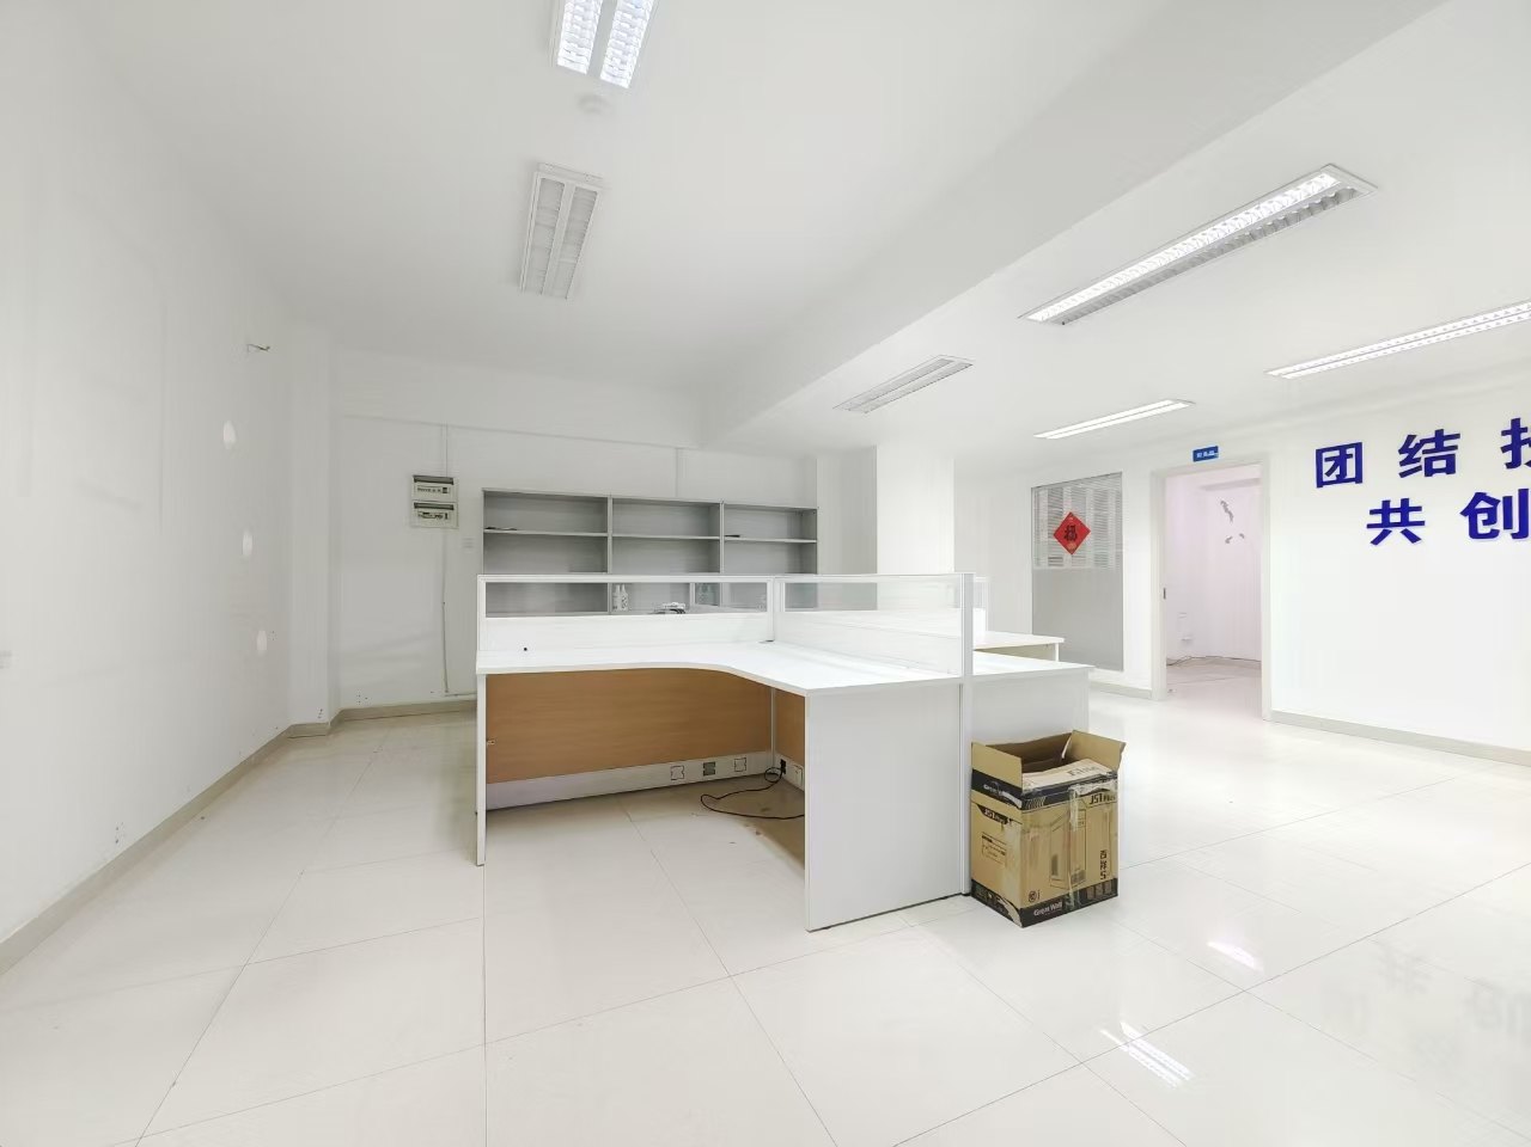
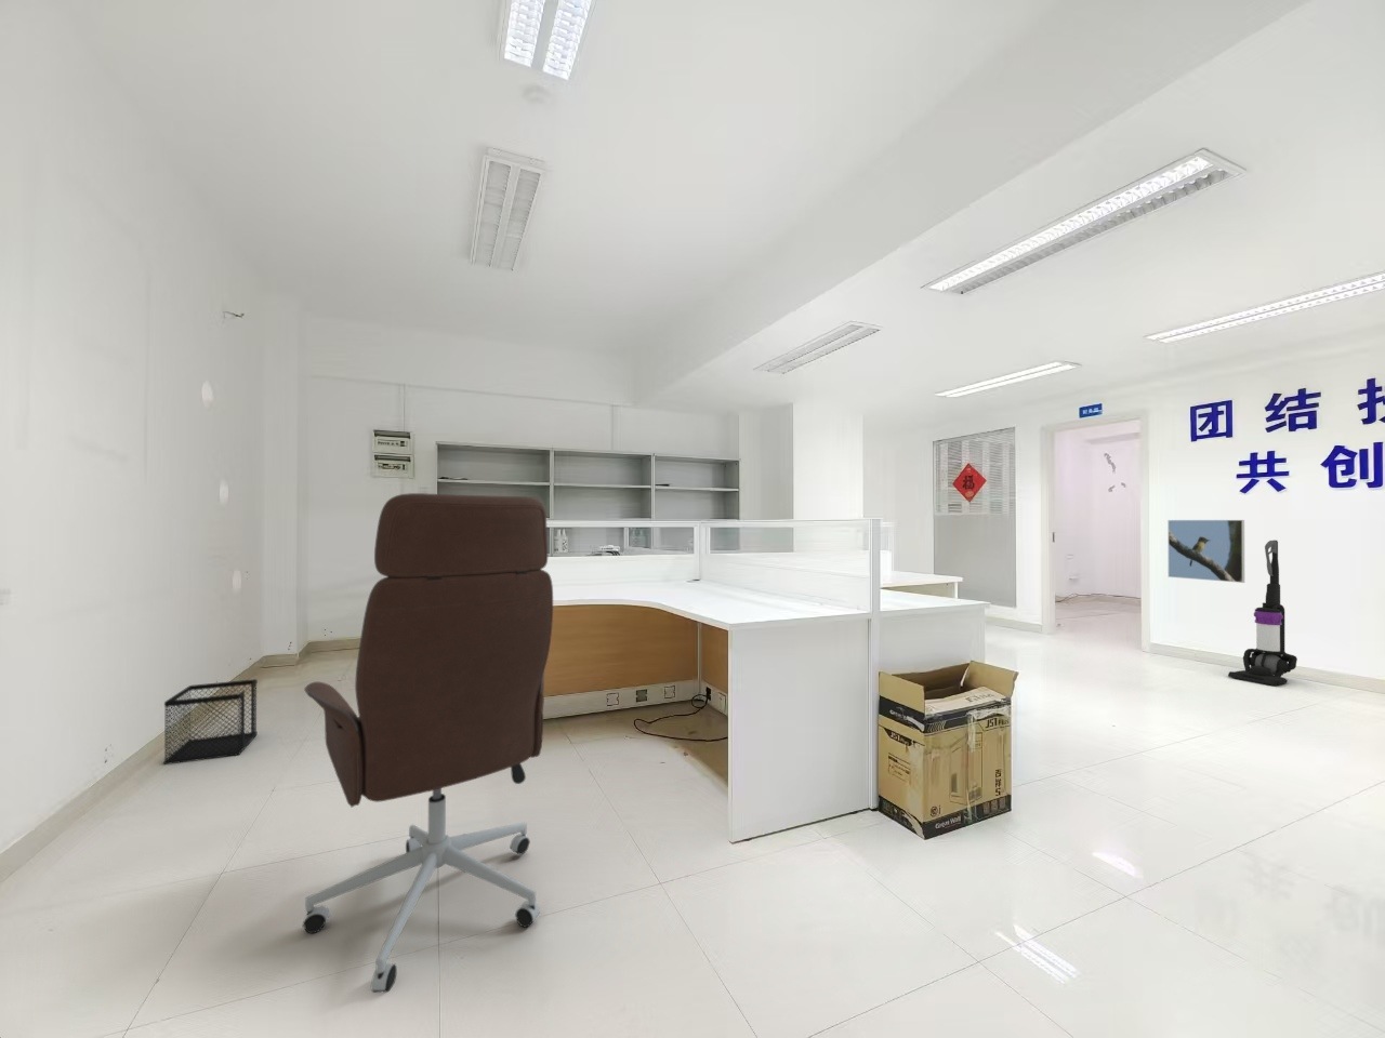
+ office chair [301,492,554,993]
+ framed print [1167,519,1245,583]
+ wastebasket [162,678,258,765]
+ vacuum cleaner [1227,540,1299,687]
